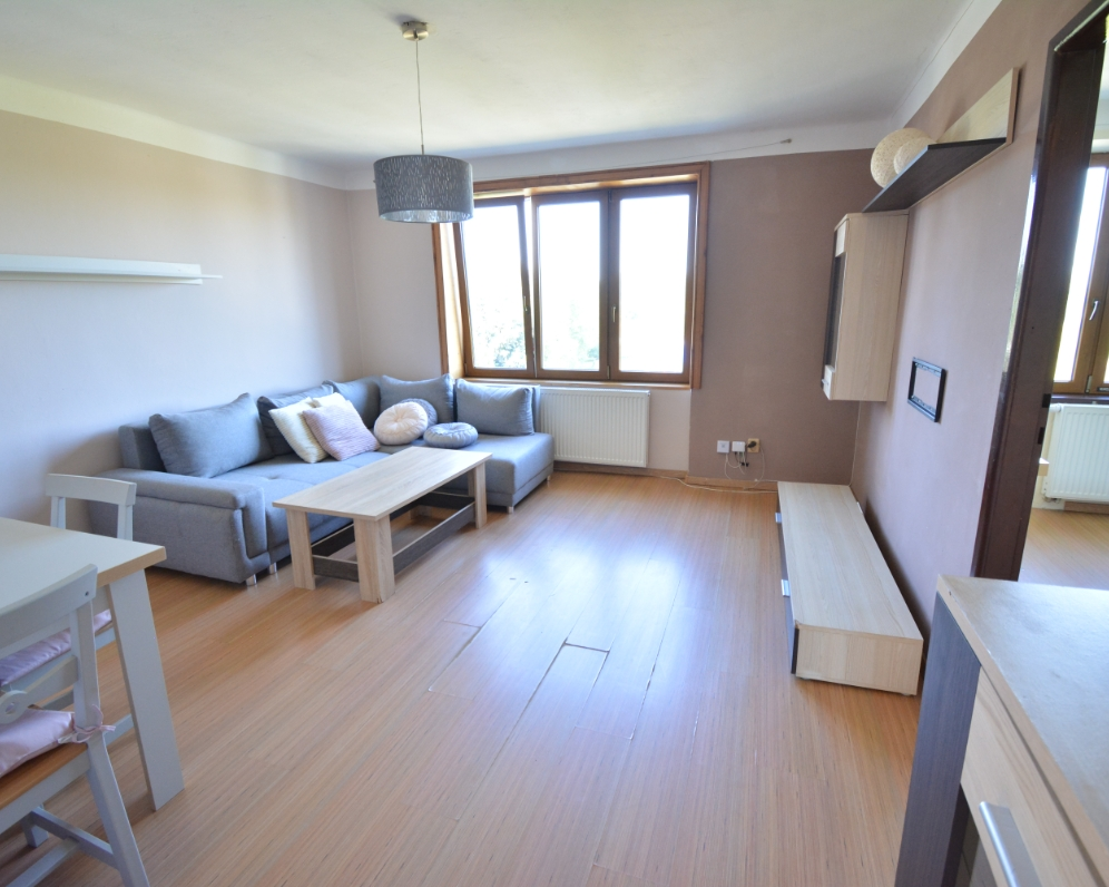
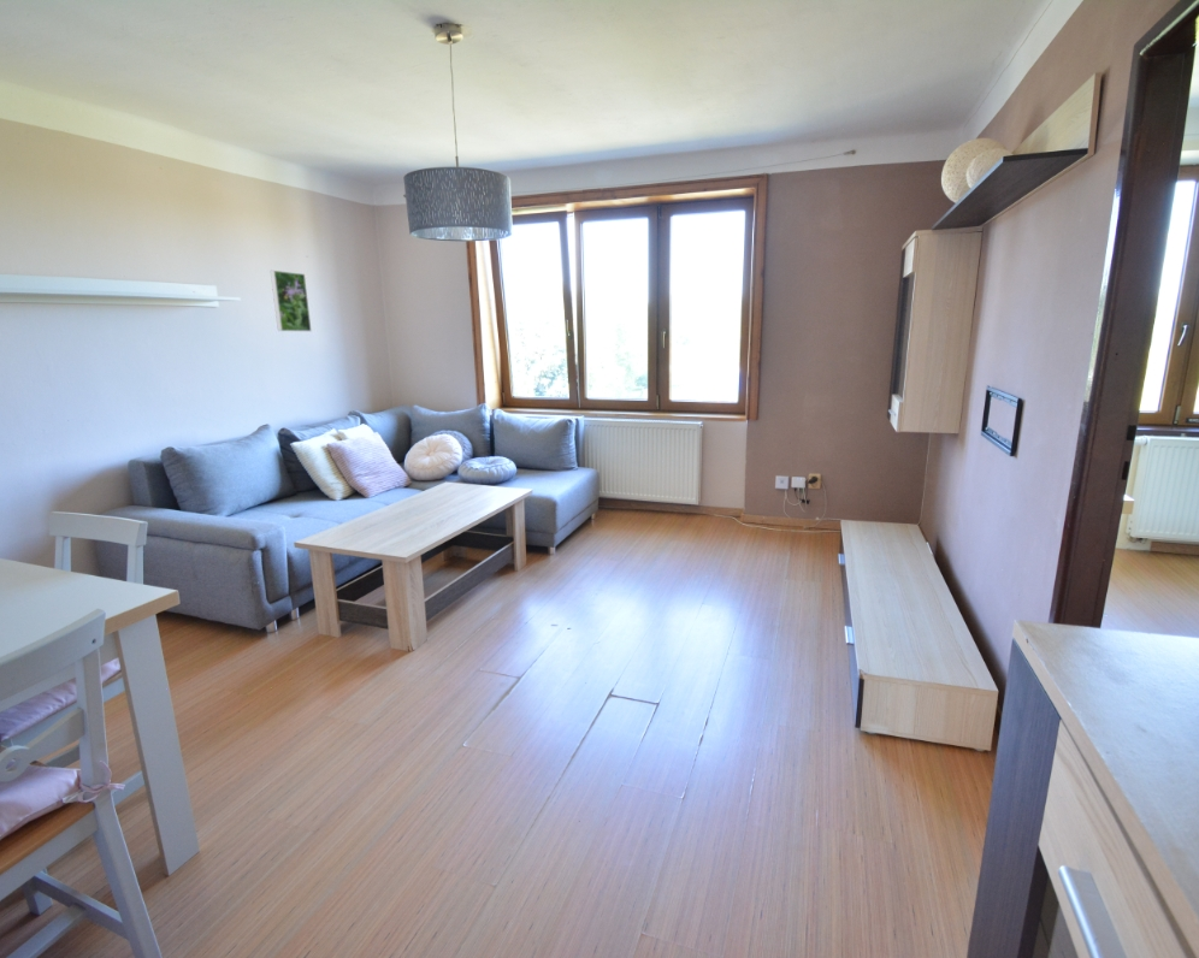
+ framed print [270,270,313,332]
